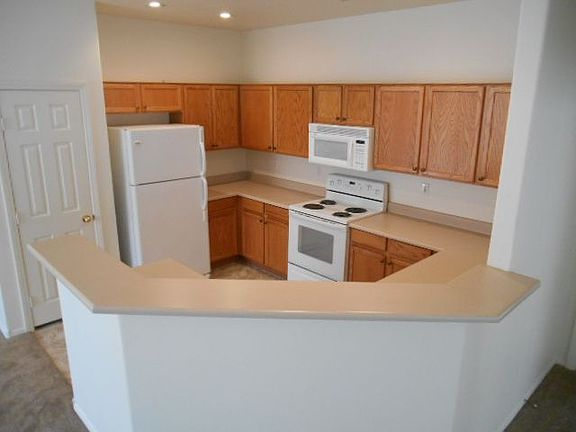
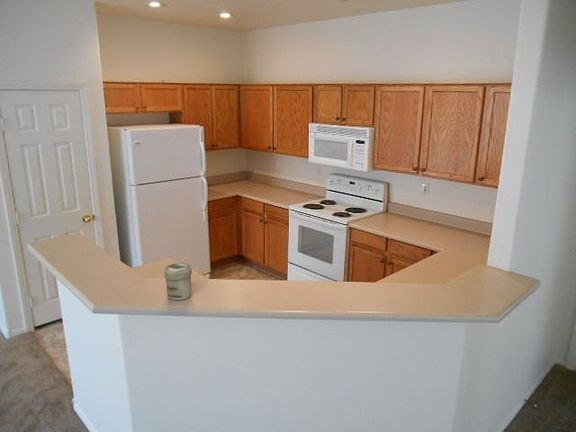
+ jar [163,262,193,301]
